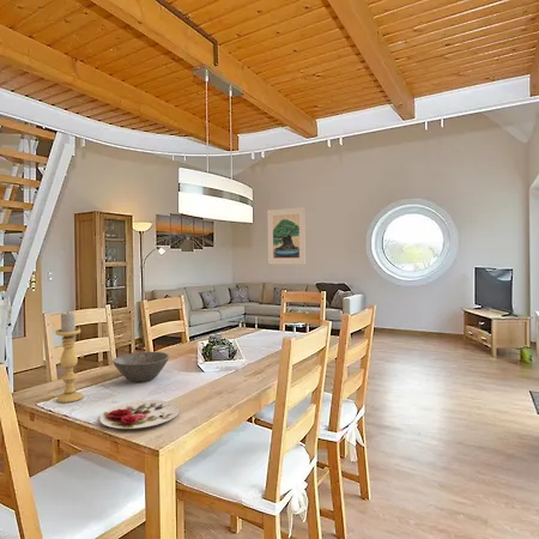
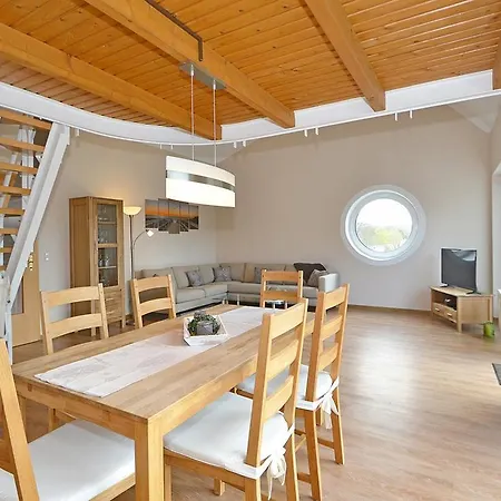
- plate [99,399,181,430]
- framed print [266,206,307,265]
- candle holder [54,310,84,404]
- bowl [111,351,170,383]
